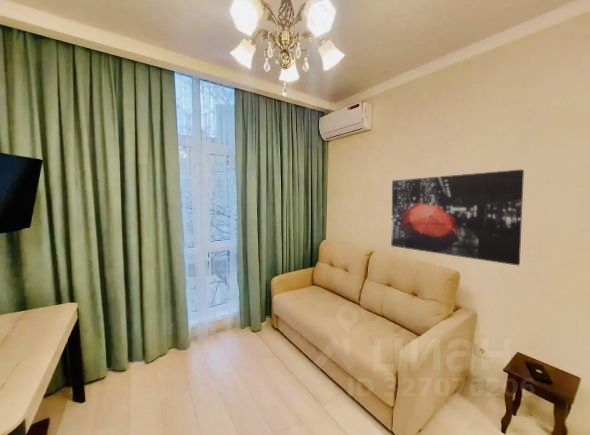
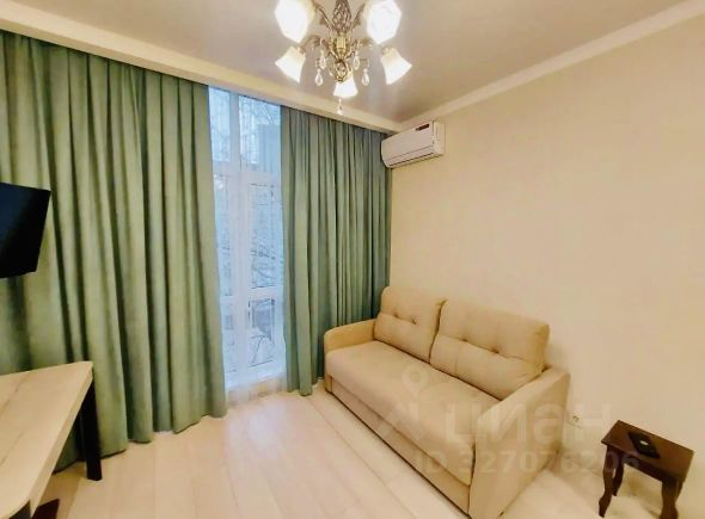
- wall art [390,168,525,266]
